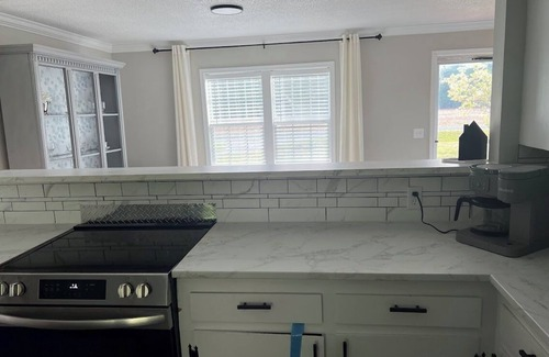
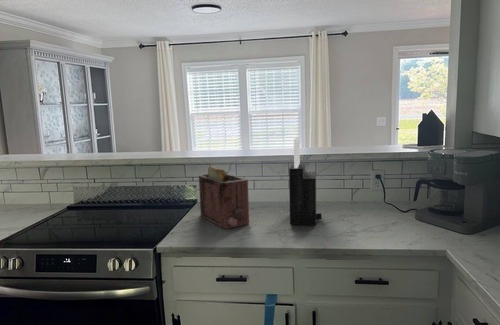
+ toaster [198,165,250,229]
+ knife block [288,136,322,226]
